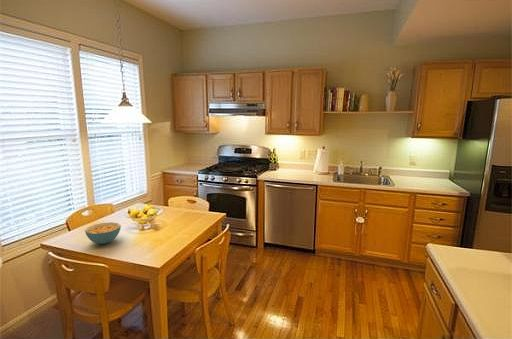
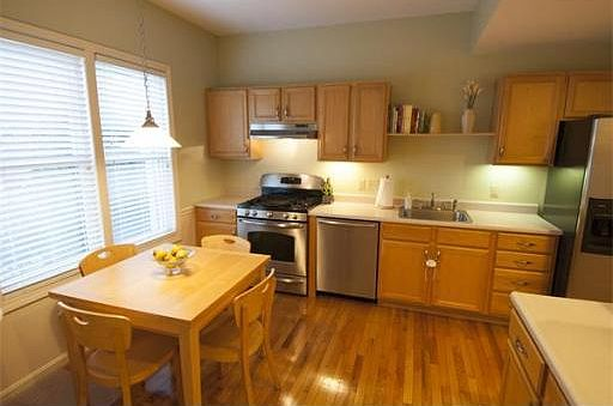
- cereal bowl [84,221,122,245]
